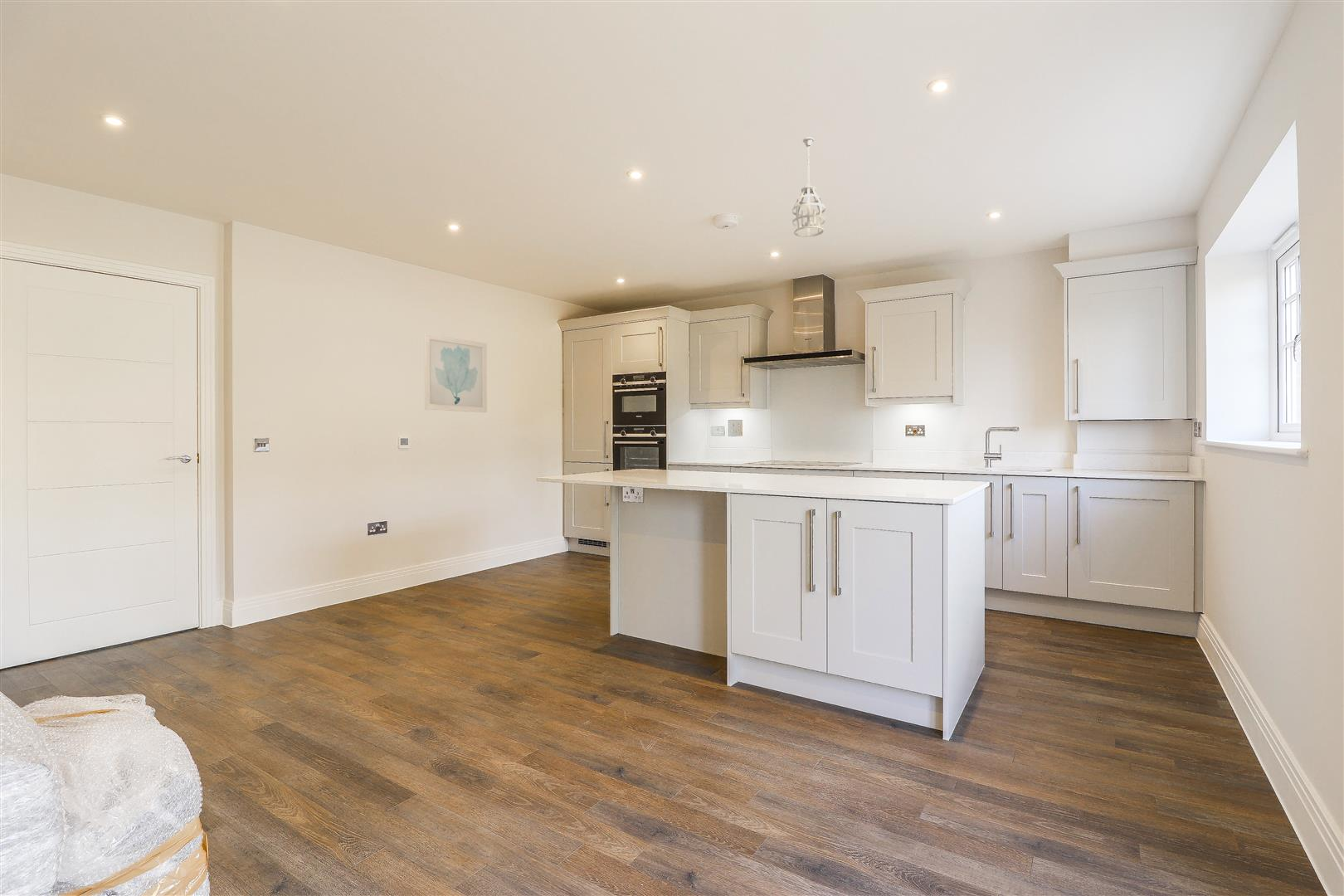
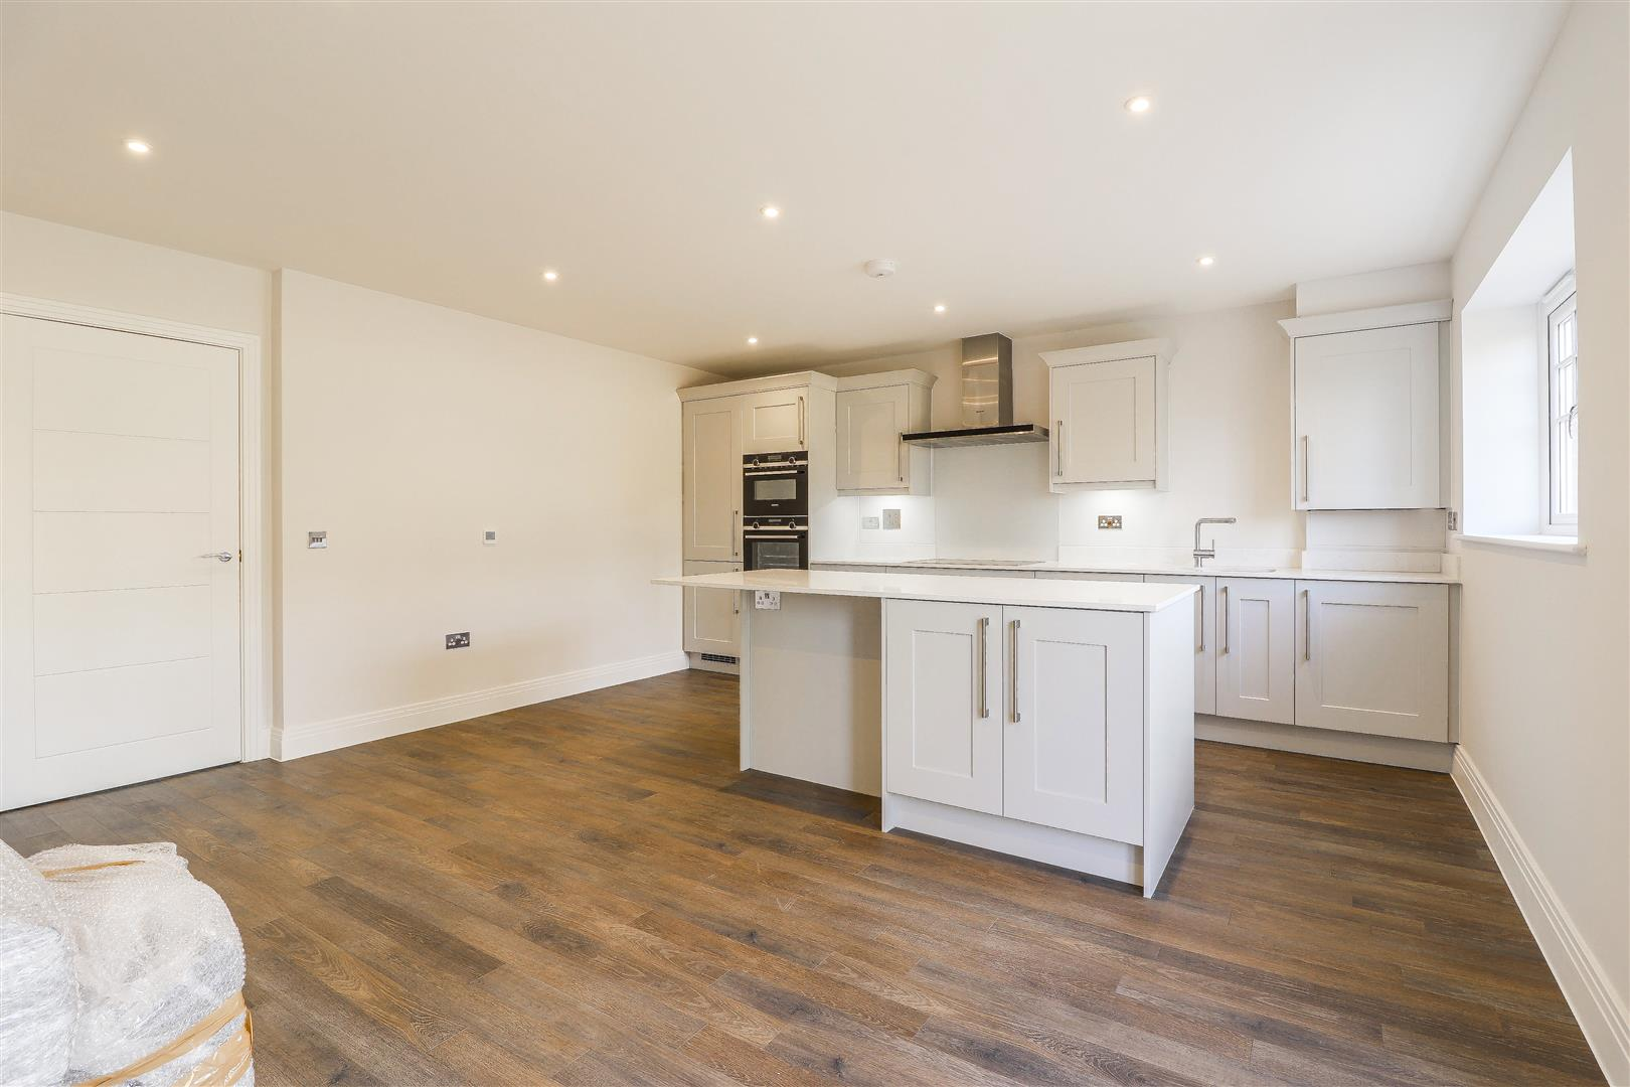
- pendant light [791,137,826,238]
- wall art [424,333,488,413]
